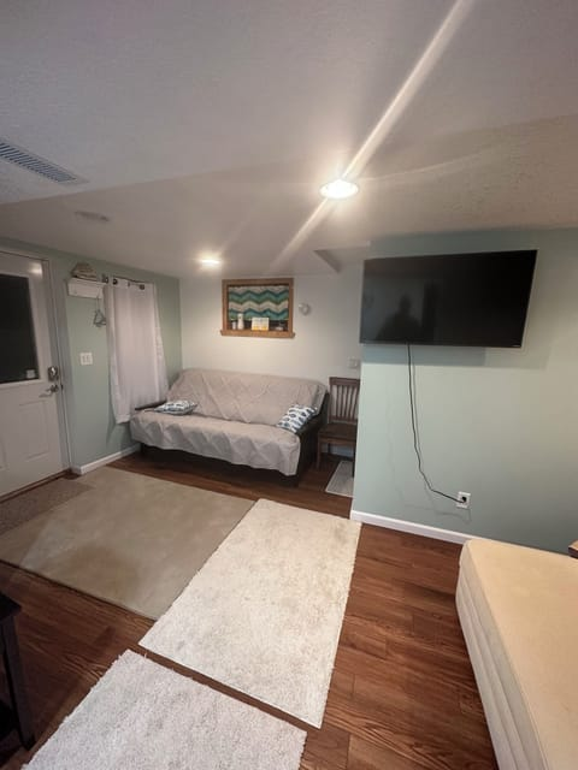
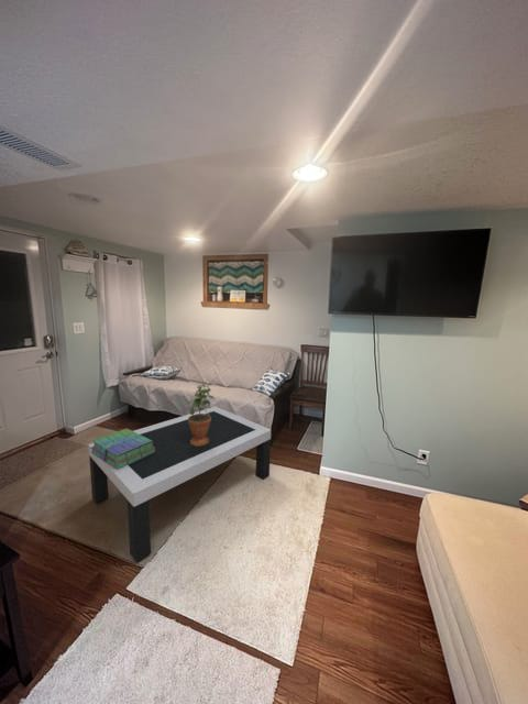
+ stack of books [90,428,155,470]
+ potted plant [188,381,215,446]
+ coffee table [88,406,272,563]
